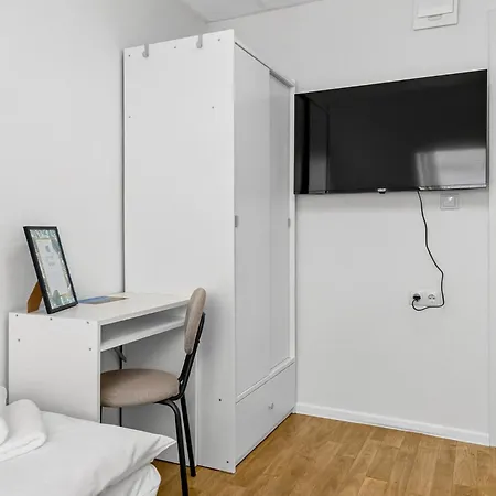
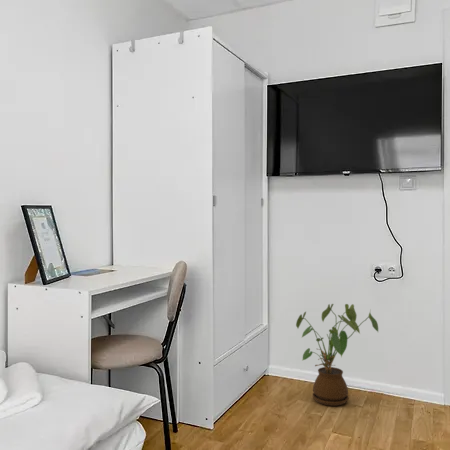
+ house plant [295,303,379,407]
